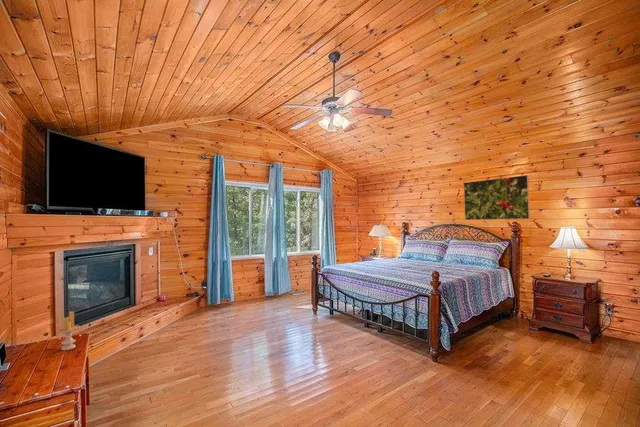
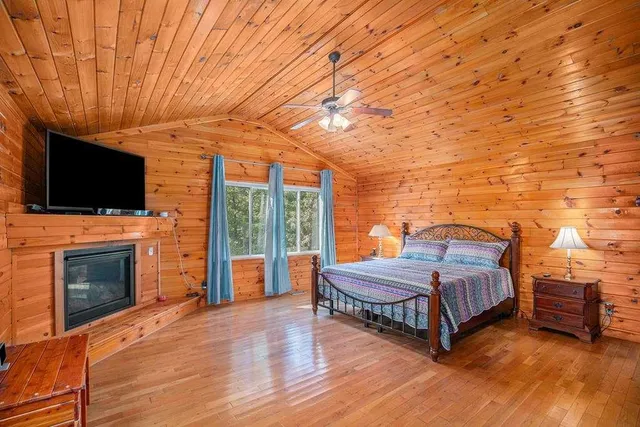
- candle [56,310,81,351]
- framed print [463,174,531,221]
